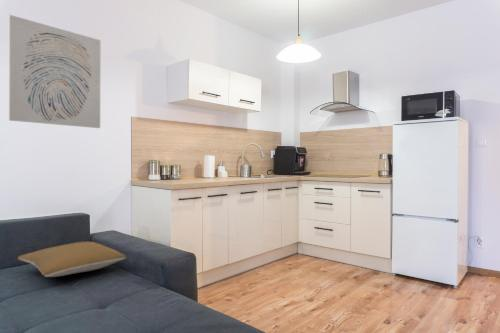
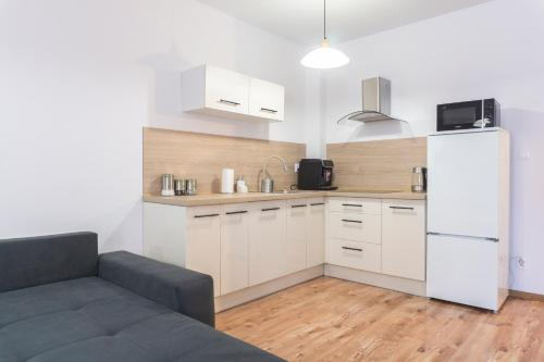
- pillow [17,241,127,278]
- wall art [8,14,101,129]
